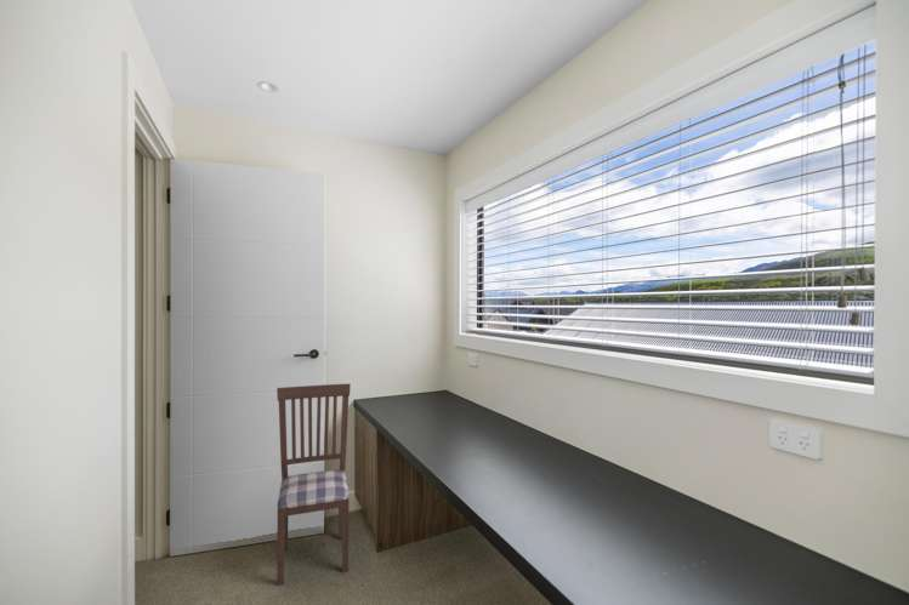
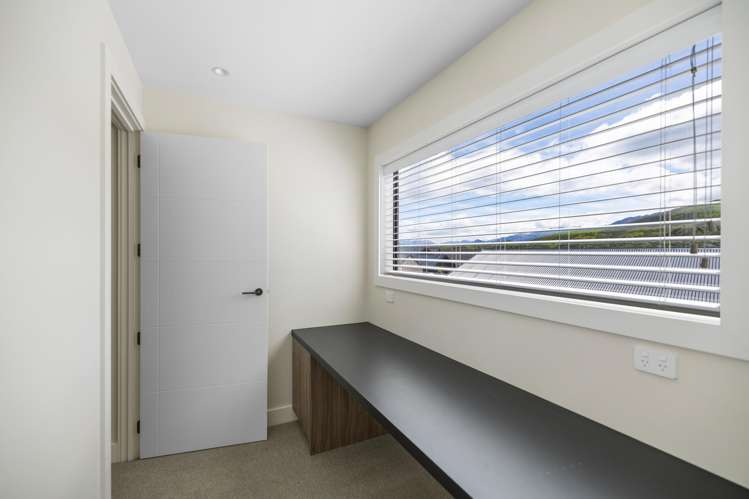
- dining chair [275,383,351,587]
